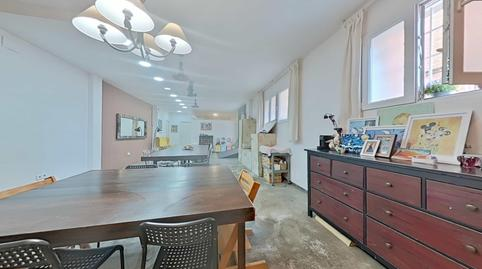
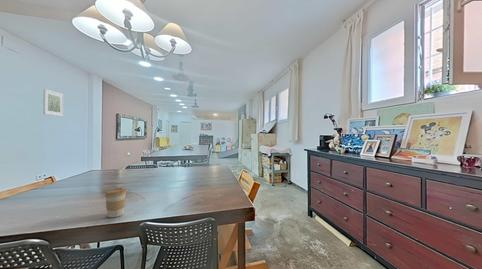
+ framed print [42,88,64,117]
+ coffee cup [104,187,127,218]
